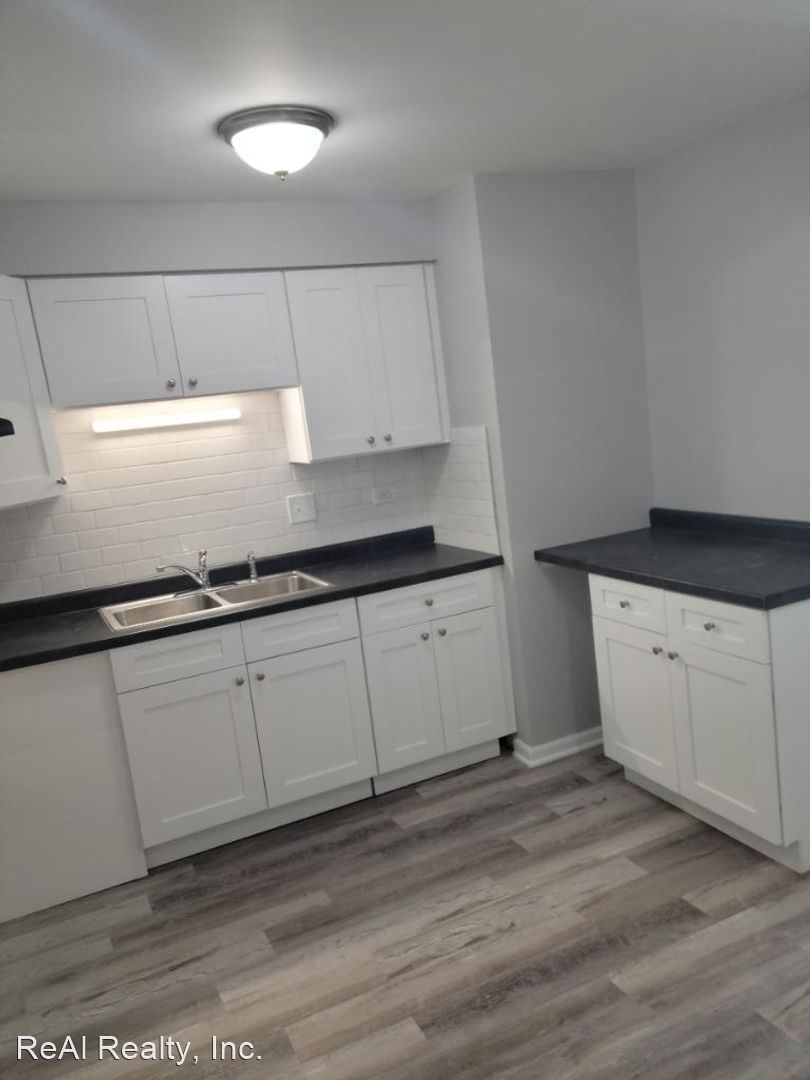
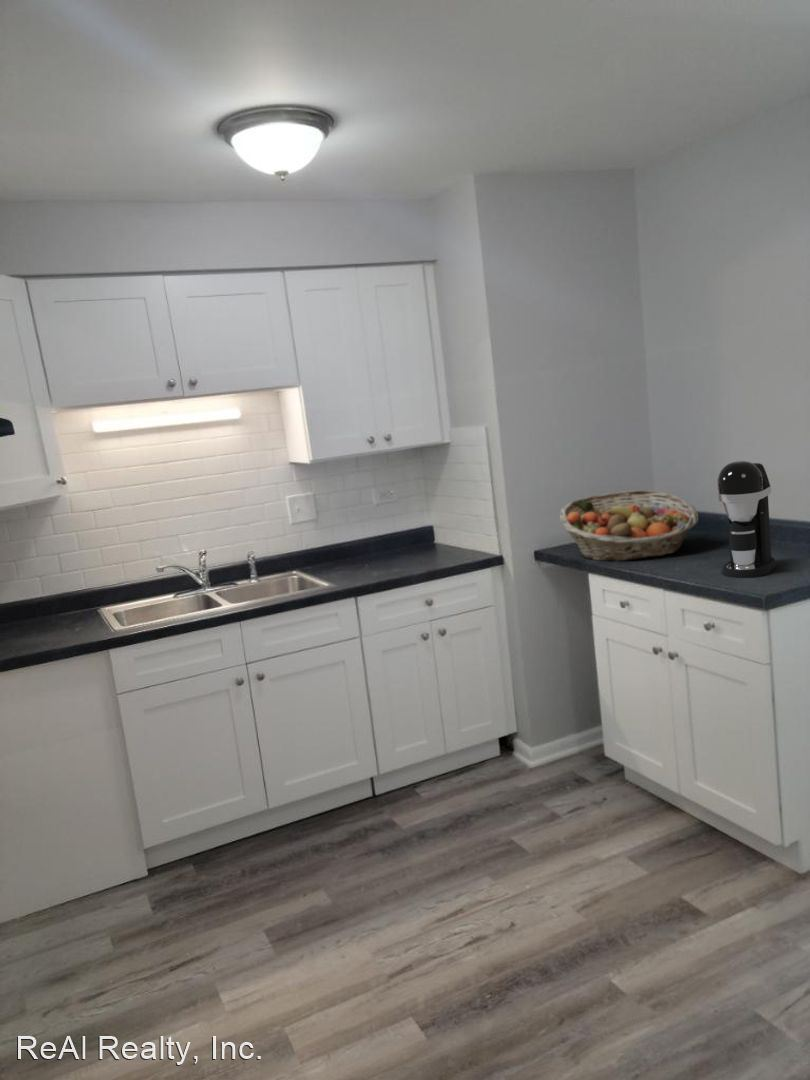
+ coffee maker [717,460,777,579]
+ fruit basket [559,489,699,562]
